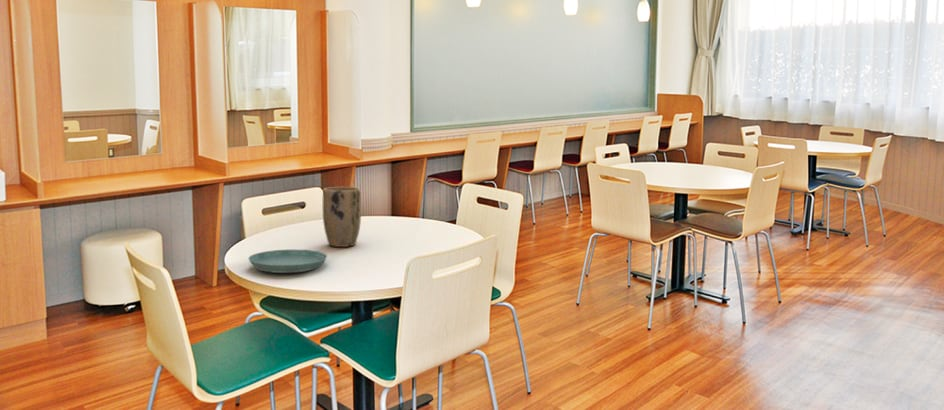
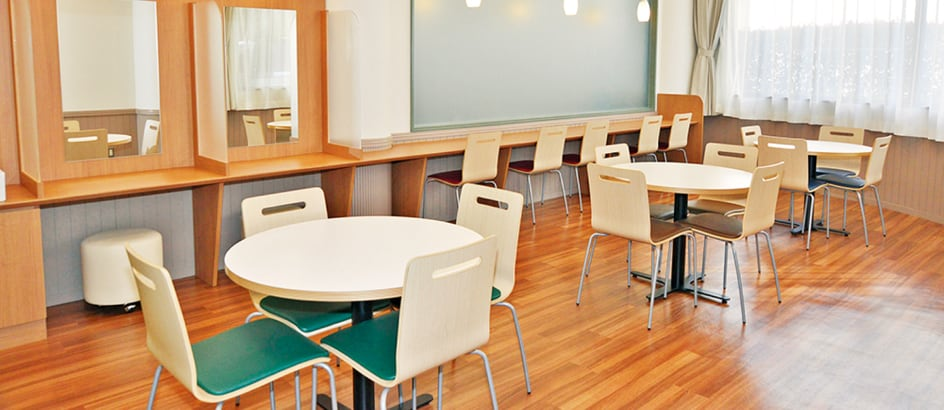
- saucer [248,249,328,274]
- plant pot [322,186,362,248]
